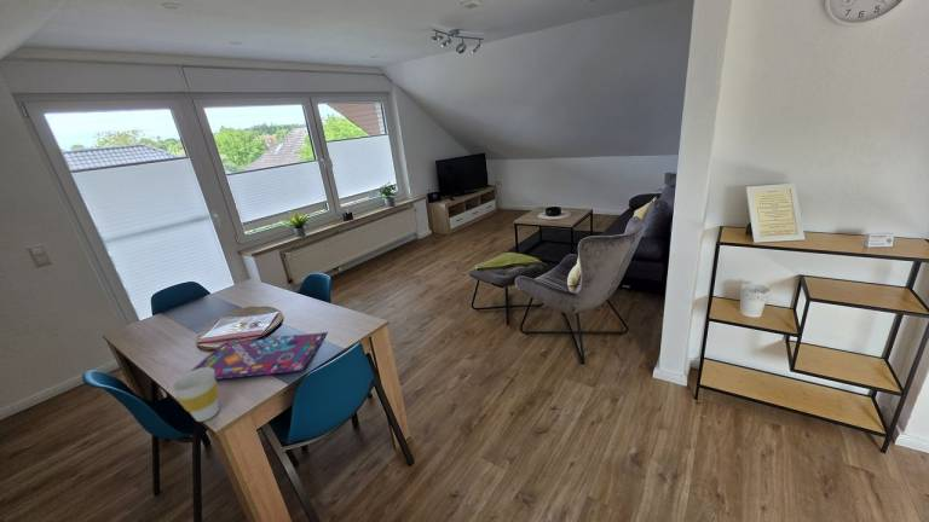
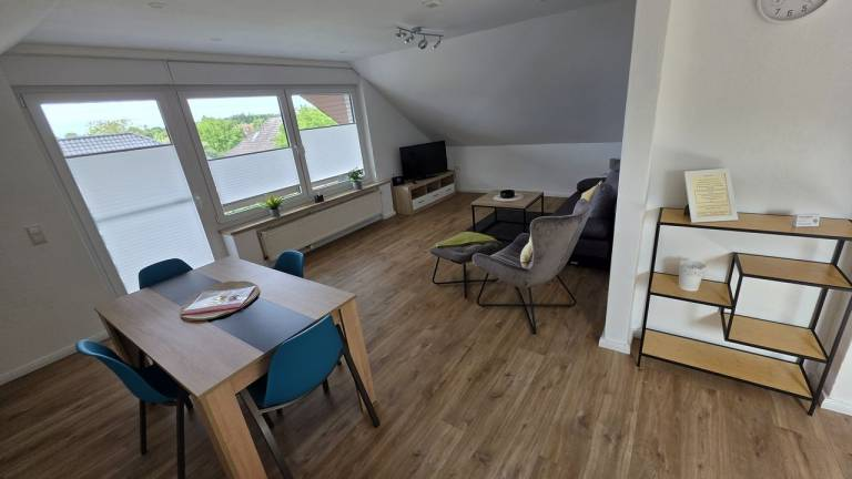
- gameboard [189,331,329,381]
- cup [169,367,220,423]
